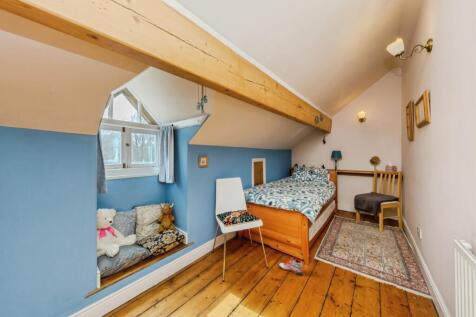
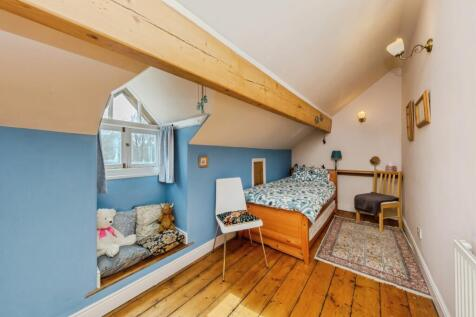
- sneaker [278,257,304,276]
